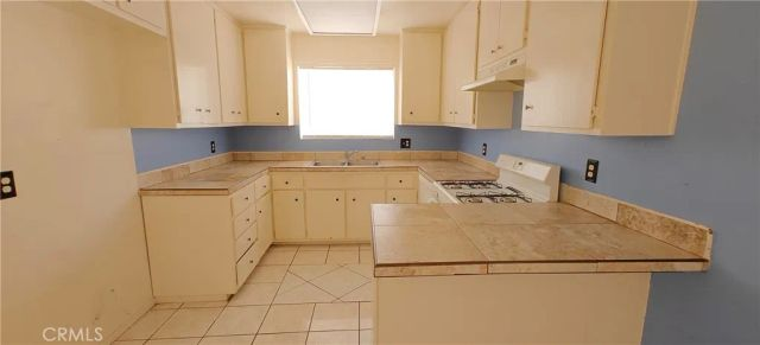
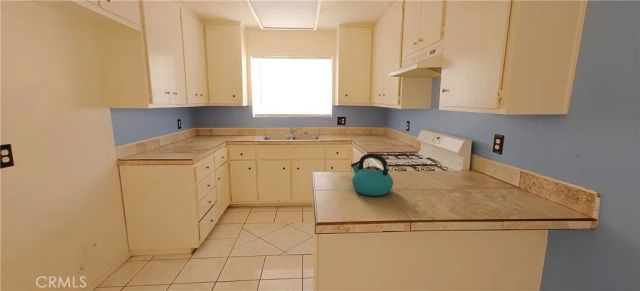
+ kettle [350,152,394,197]
